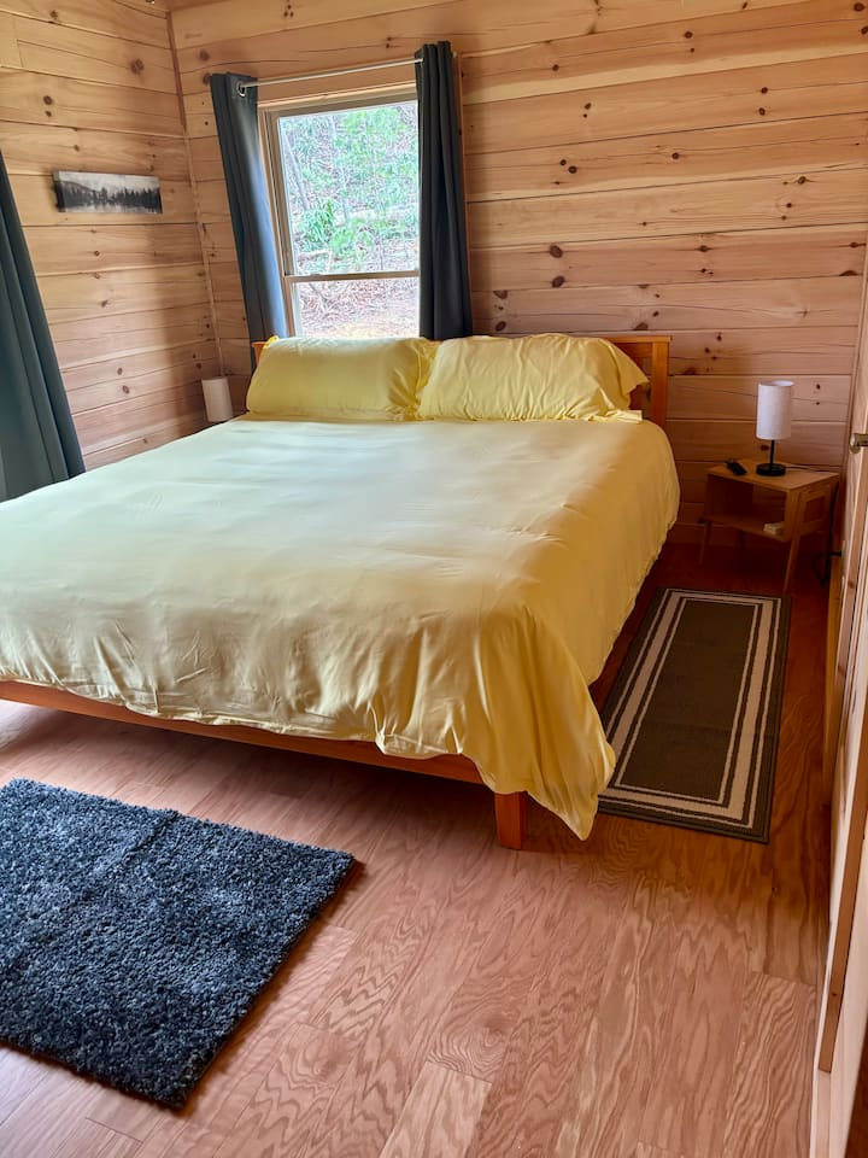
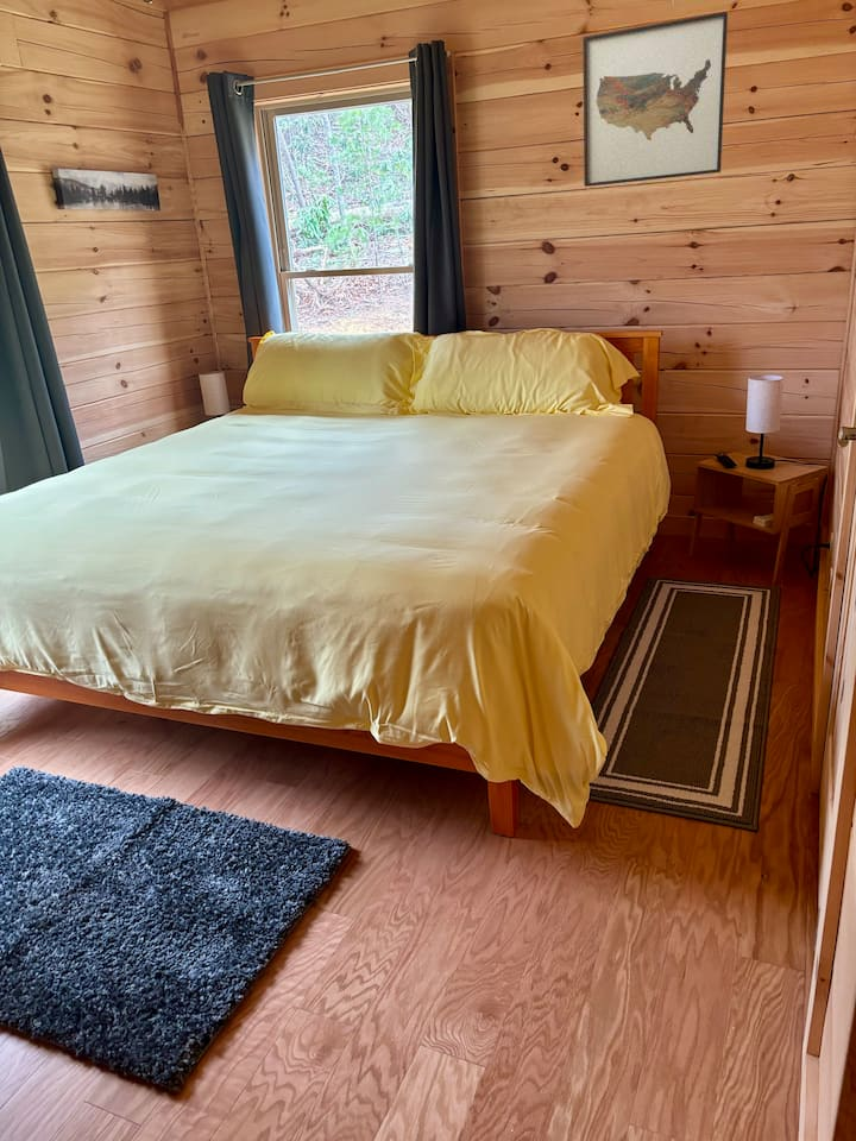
+ wall art [581,11,729,188]
